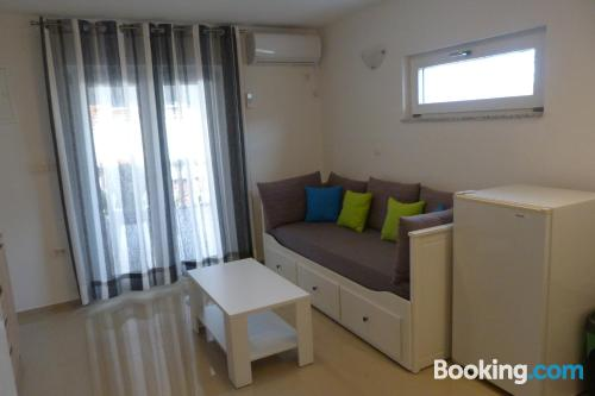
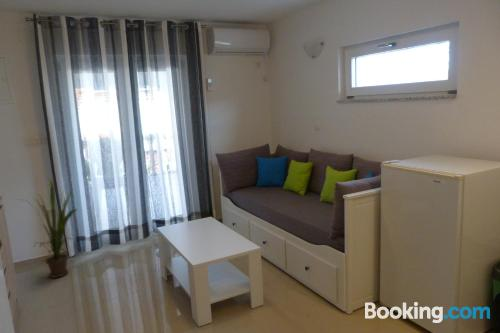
+ house plant [17,178,78,279]
